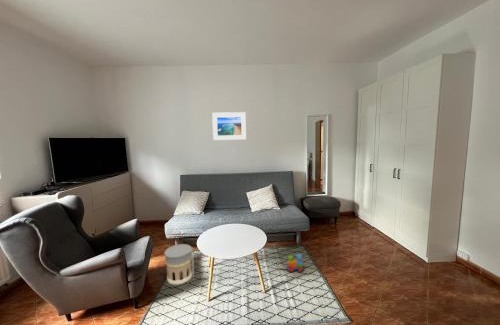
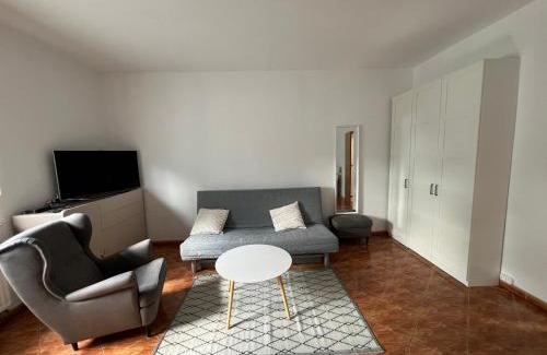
- toy train [279,253,304,274]
- lantern [163,243,195,285]
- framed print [211,111,247,141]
